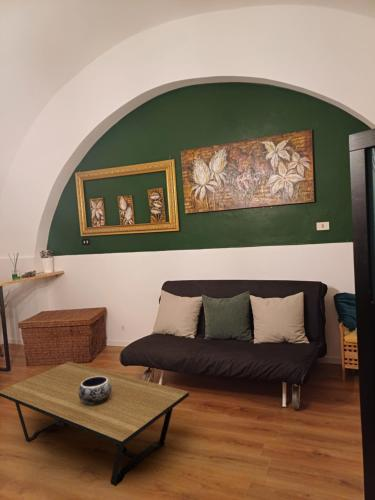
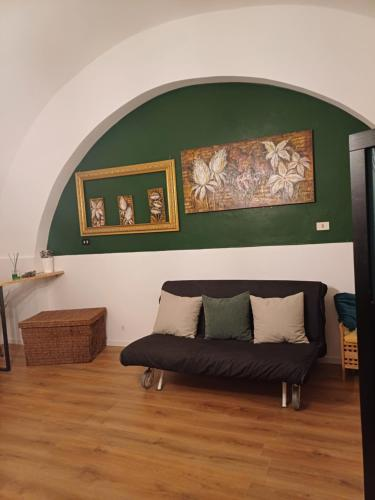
- coffee table [0,361,190,487]
- decorative bowl [79,376,112,406]
